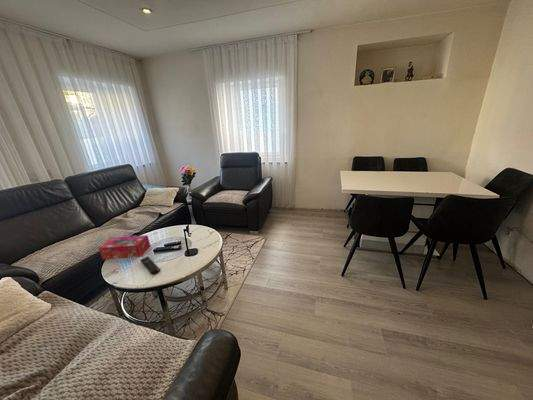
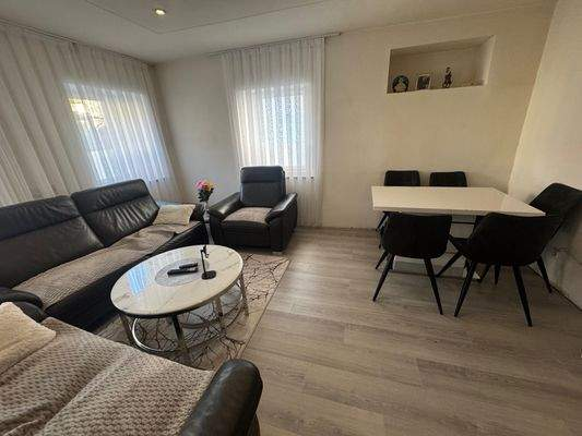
- tissue box [98,234,151,260]
- remote control [139,256,161,275]
